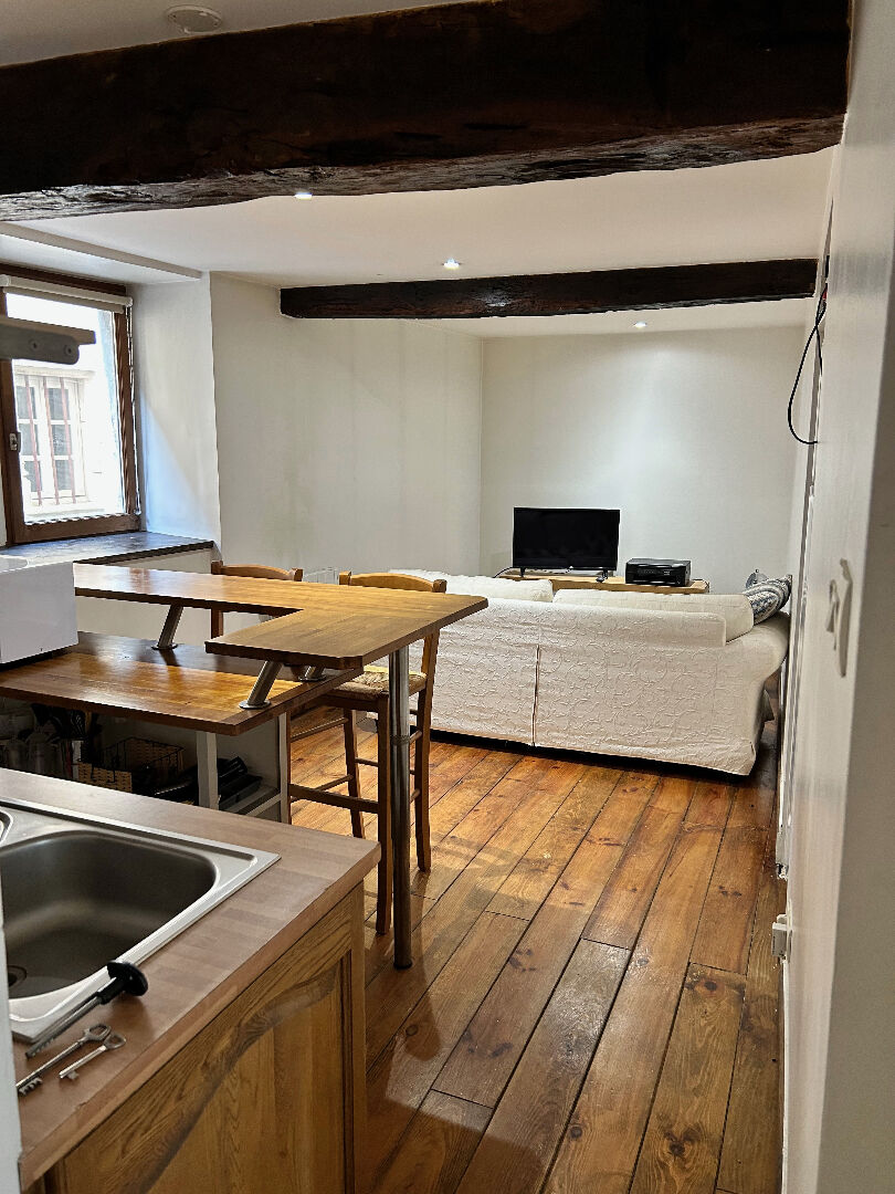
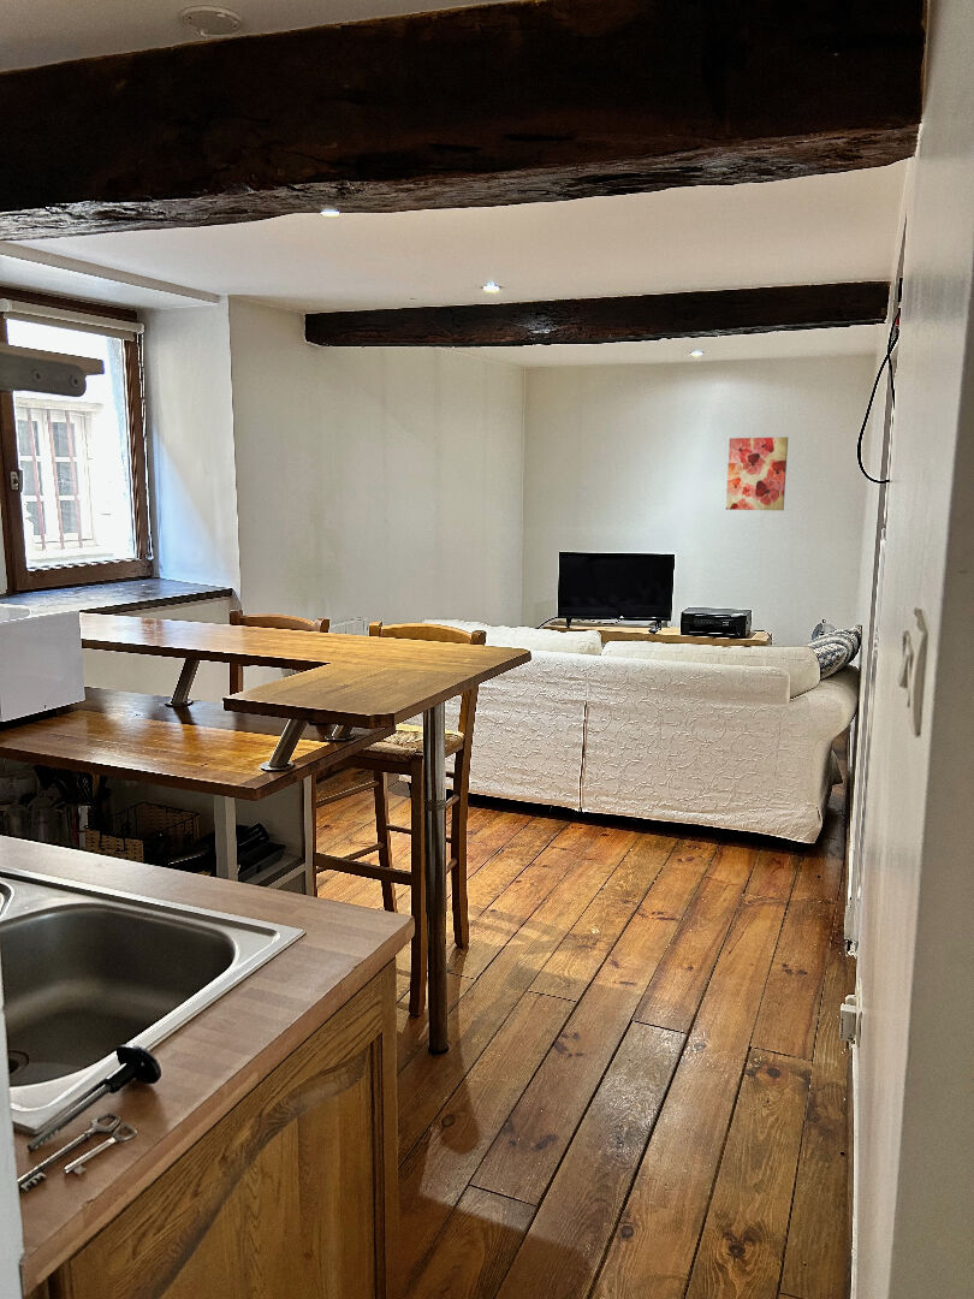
+ wall art [725,435,789,511]
